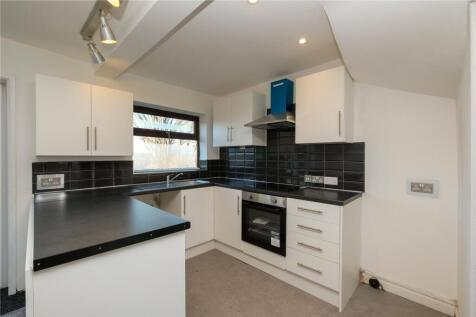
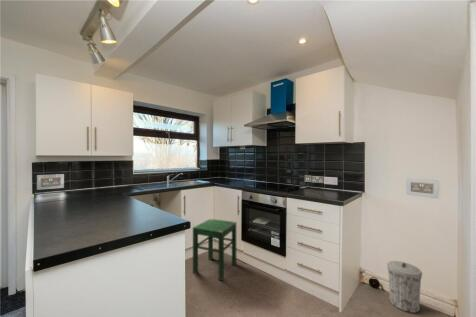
+ stool [192,218,237,282]
+ trash can [386,260,423,314]
